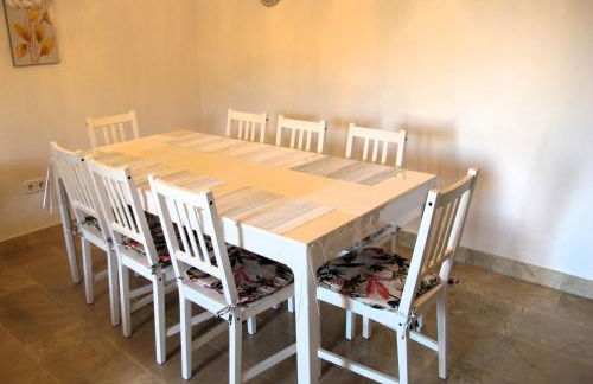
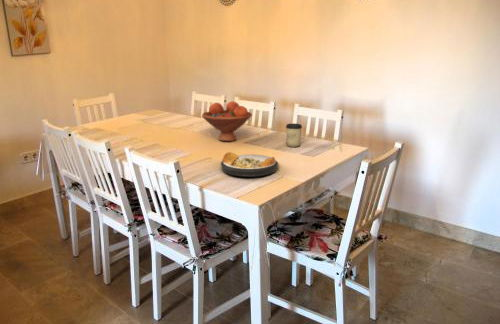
+ cup [285,123,303,148]
+ fruit bowl [201,100,253,142]
+ plate [220,151,279,178]
